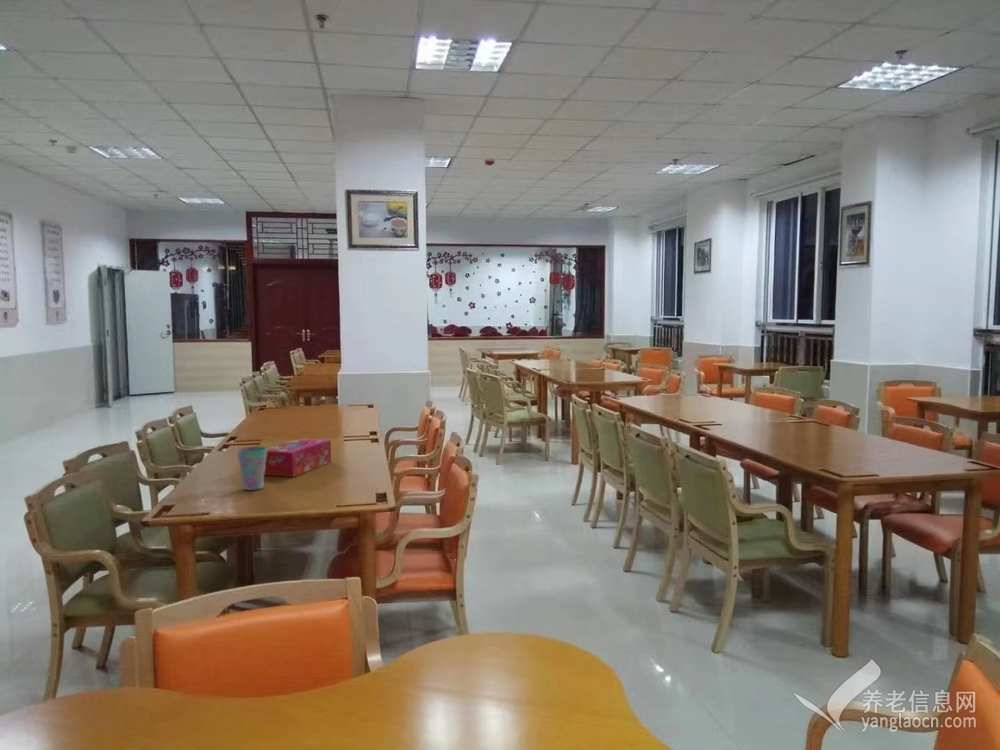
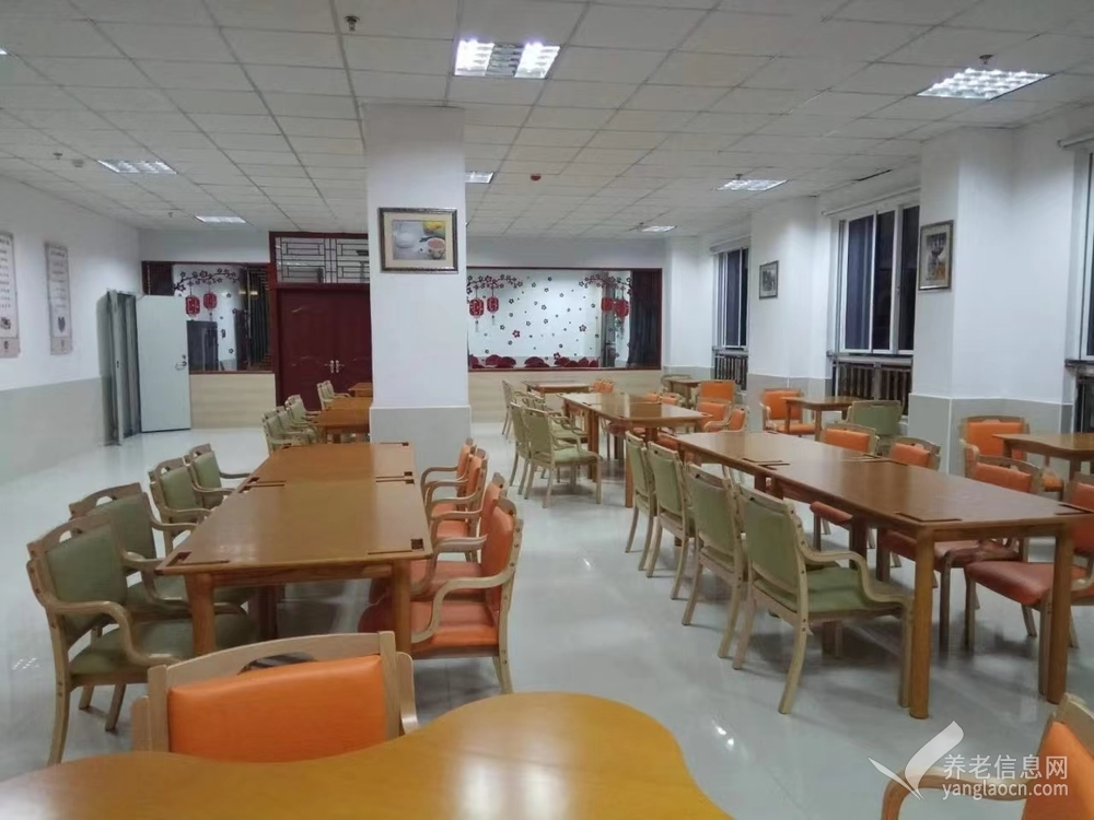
- tissue box [264,437,332,478]
- cup [236,445,268,491]
